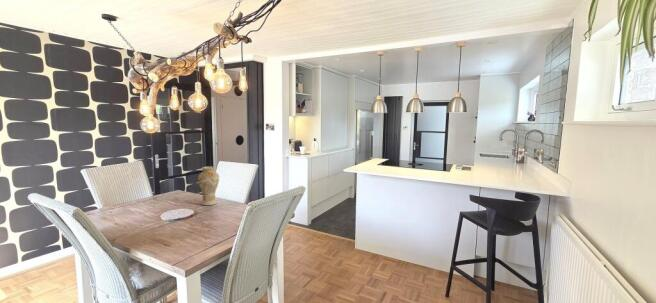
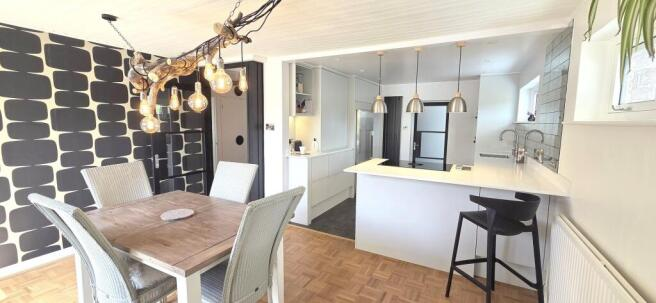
- vase [197,166,220,206]
